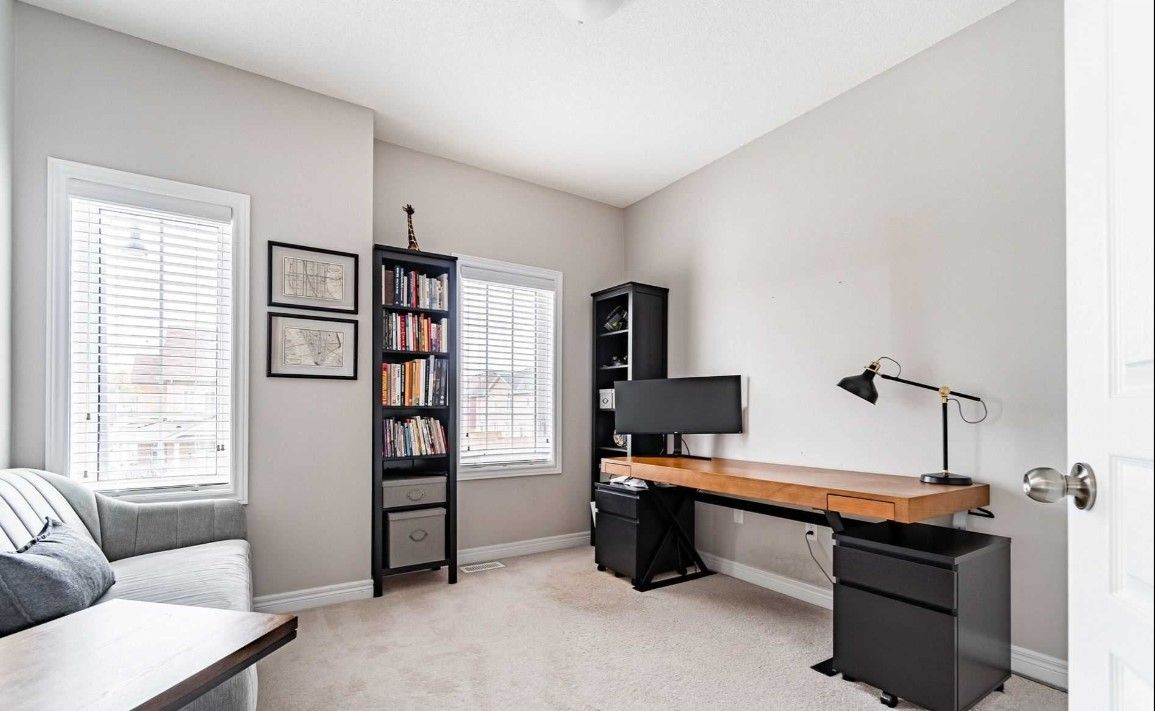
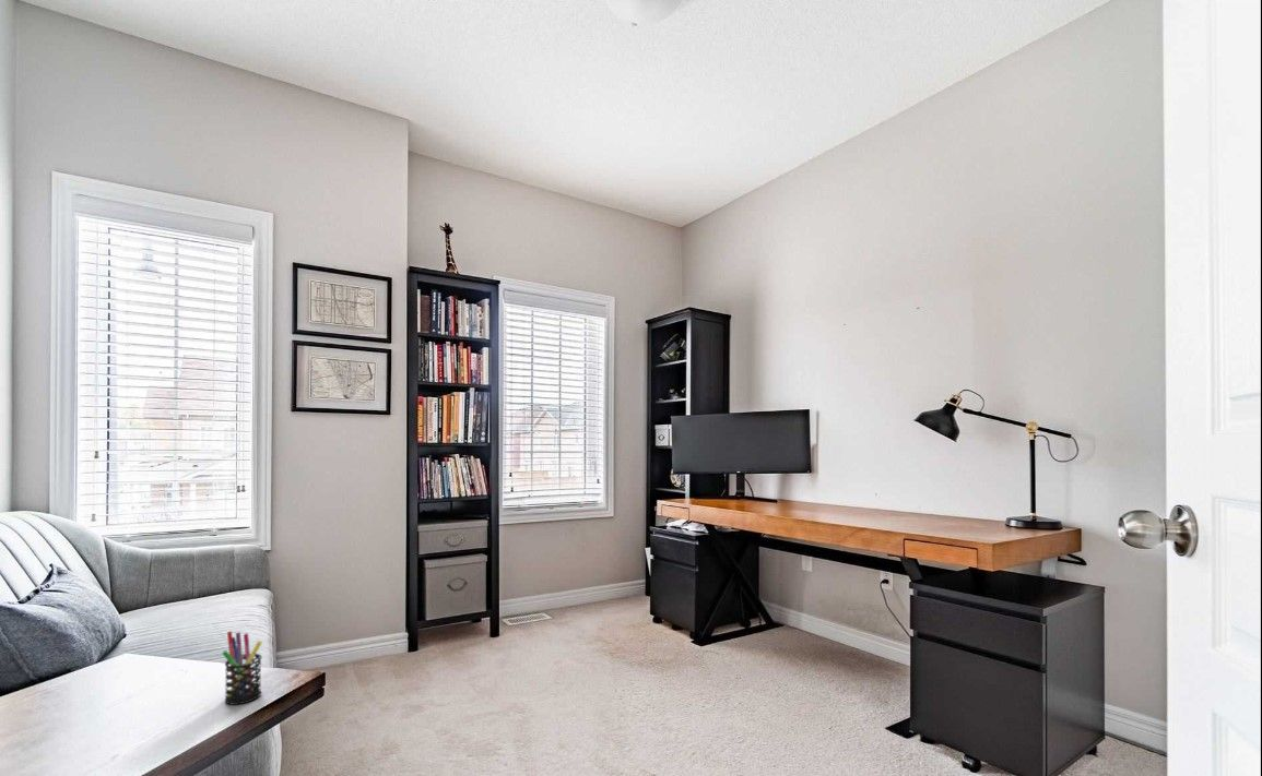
+ pen holder [222,630,263,706]
